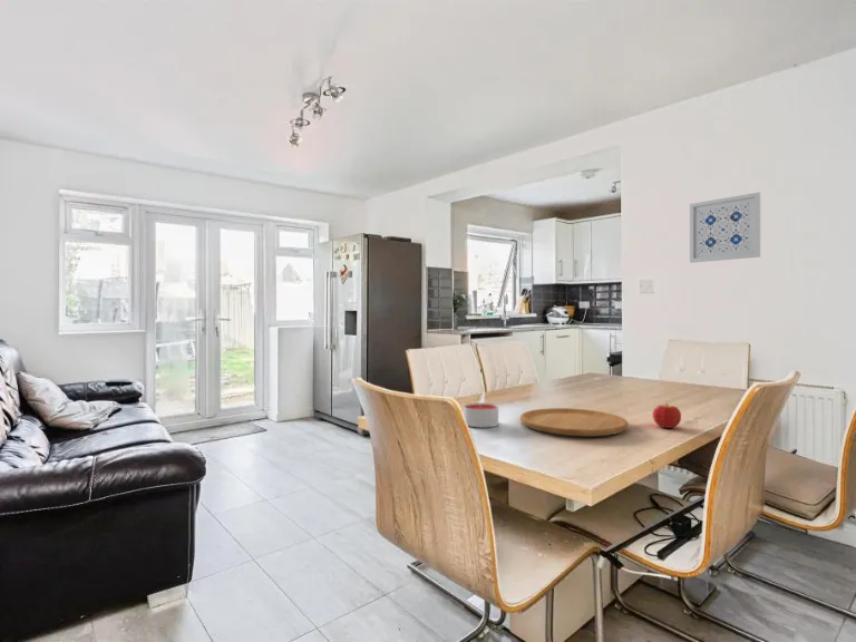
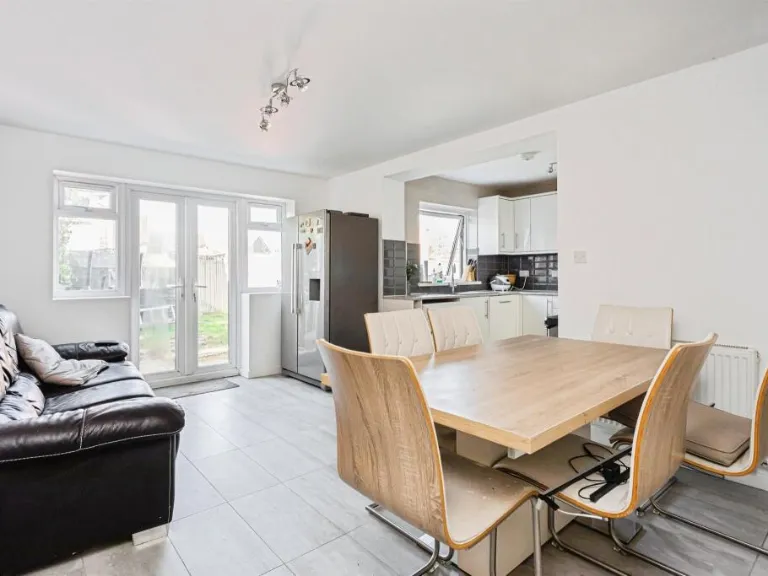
- cutting board [519,407,629,437]
- fruit [652,401,682,429]
- wall art [689,192,761,264]
- candle [463,402,499,428]
